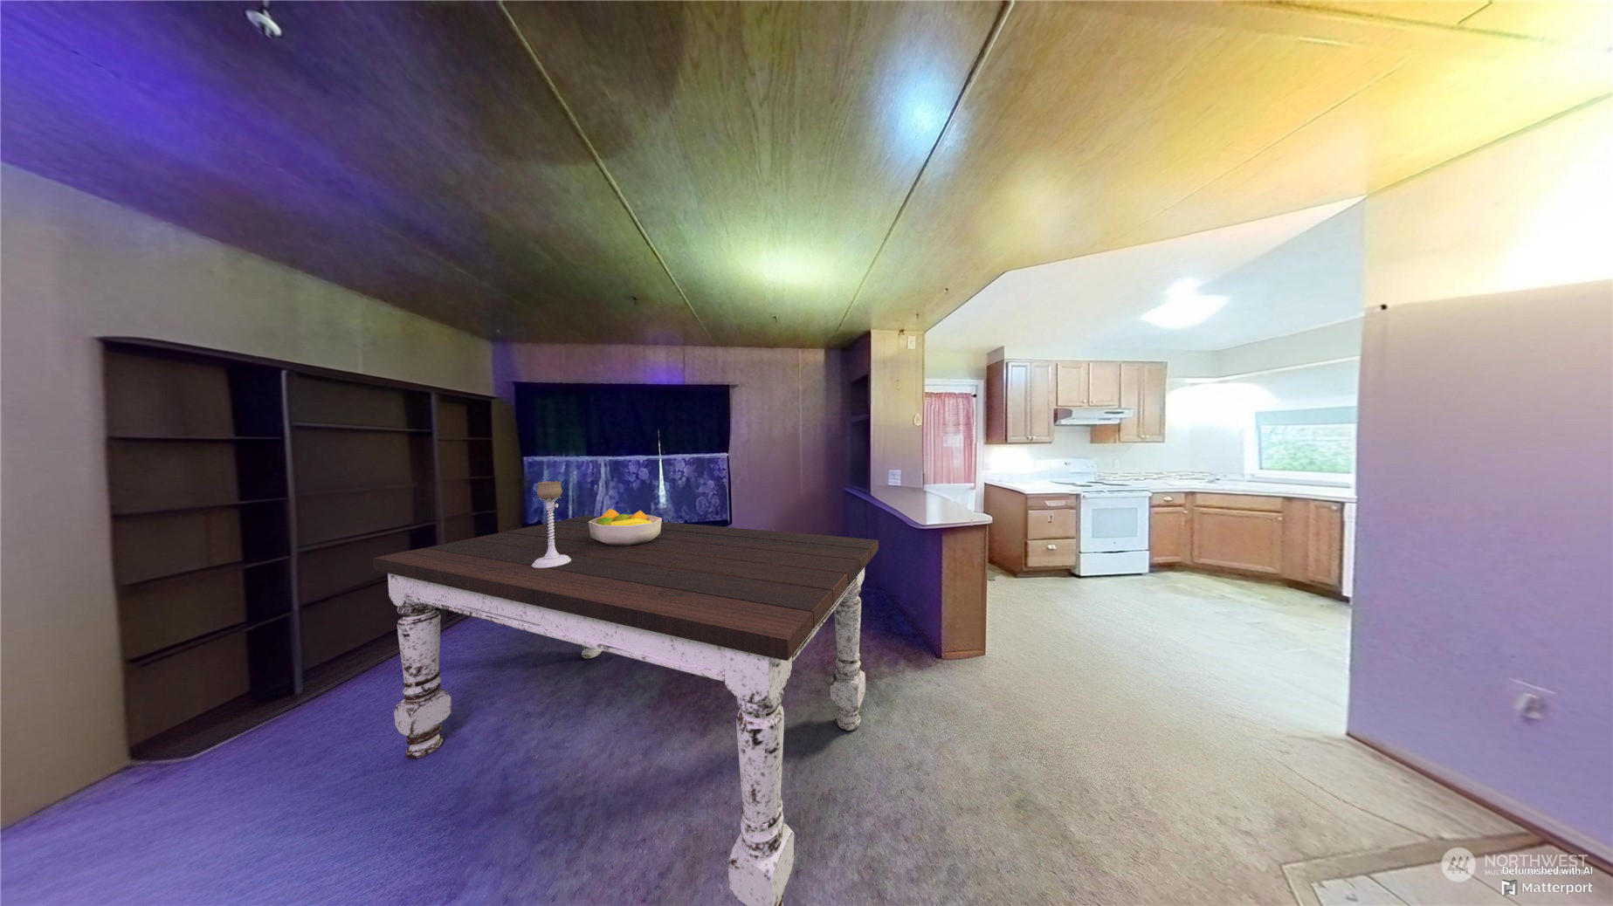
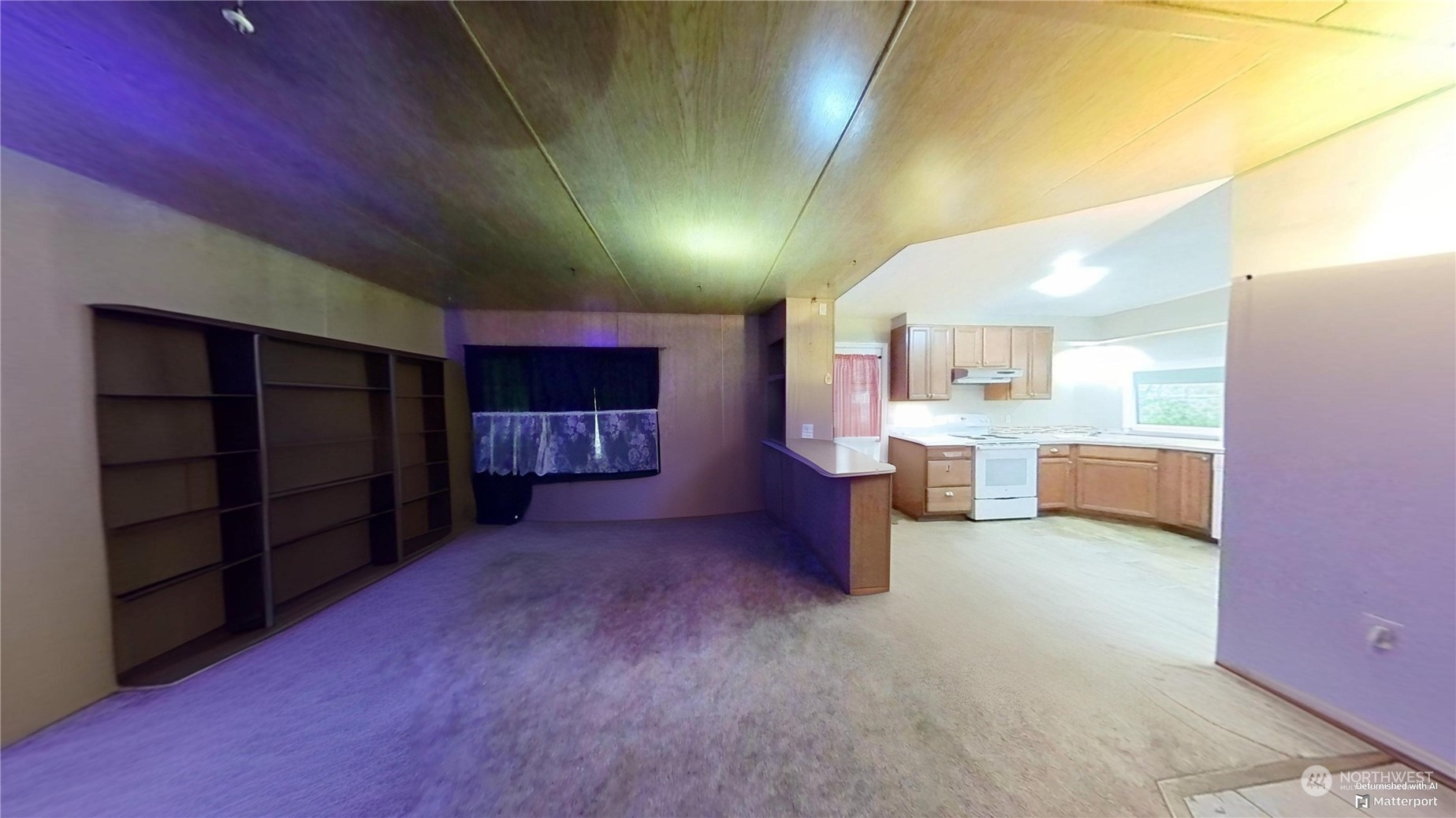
- fruit bowl [588,508,662,546]
- candle holder [532,480,572,568]
- dining table [372,515,880,906]
